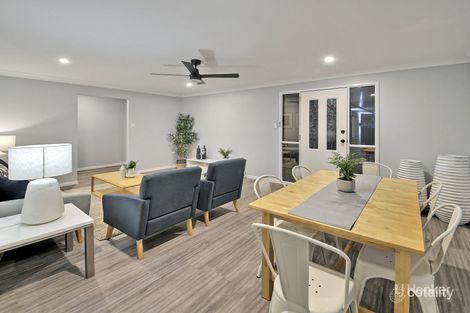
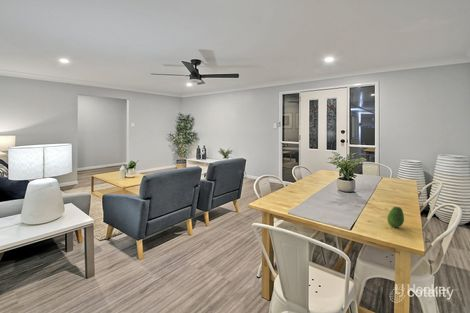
+ fruit [386,206,405,228]
